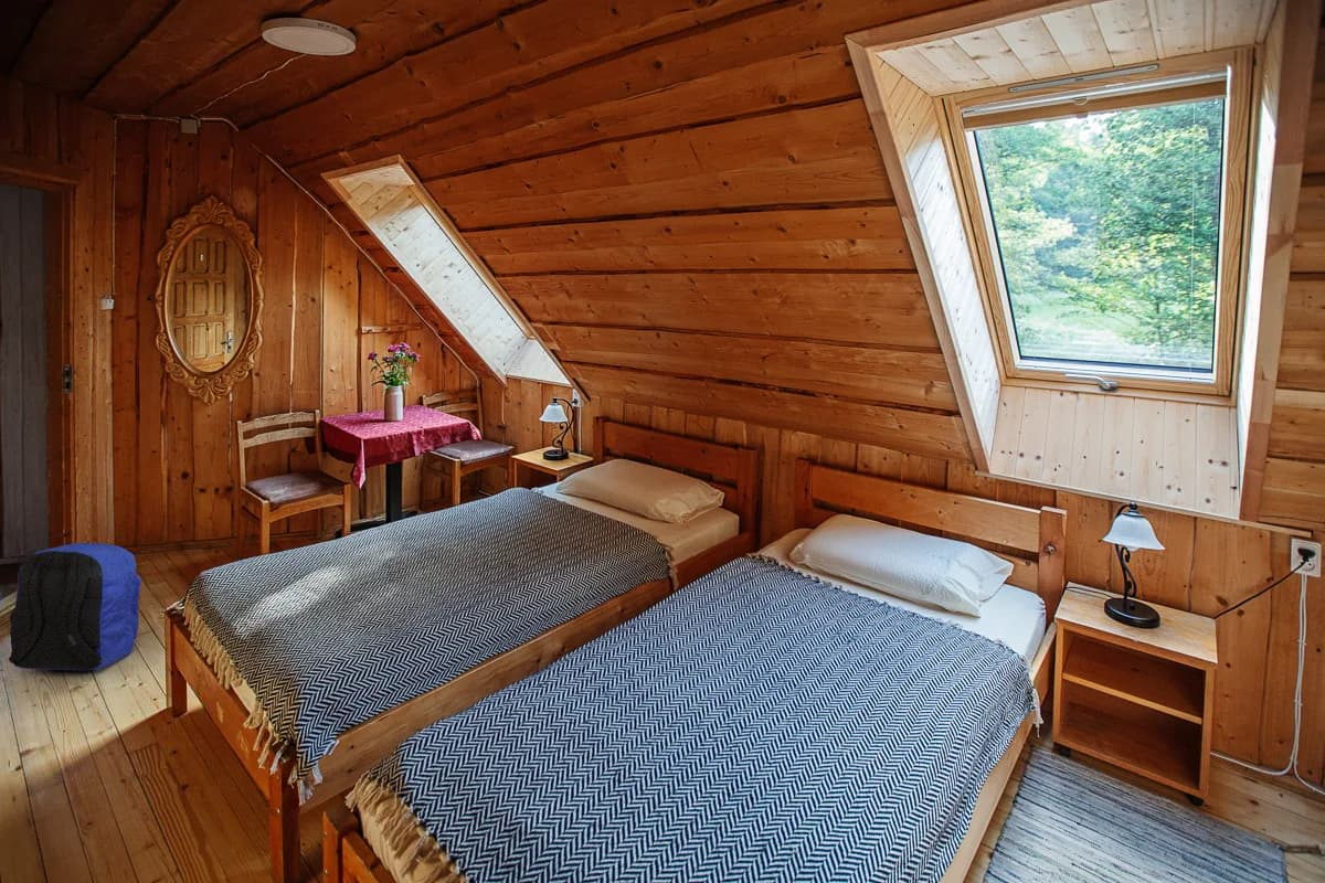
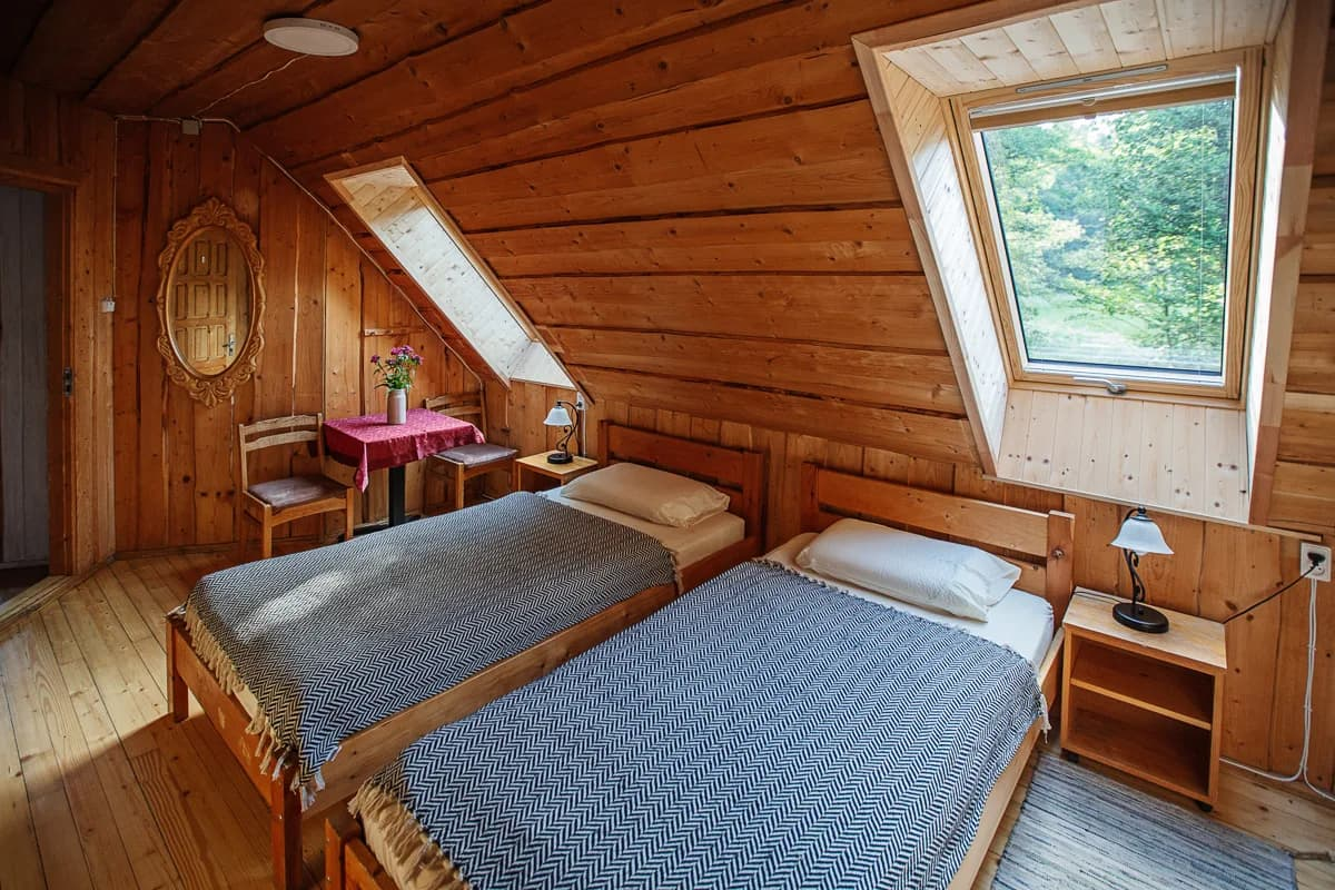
- backpack [8,542,142,671]
